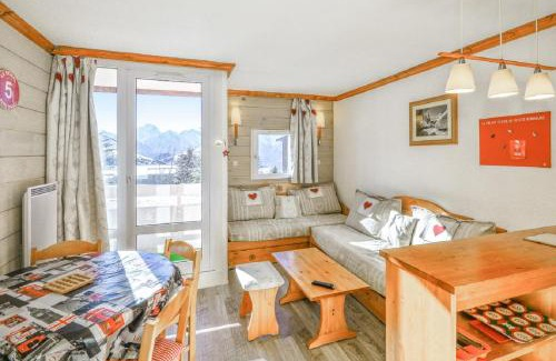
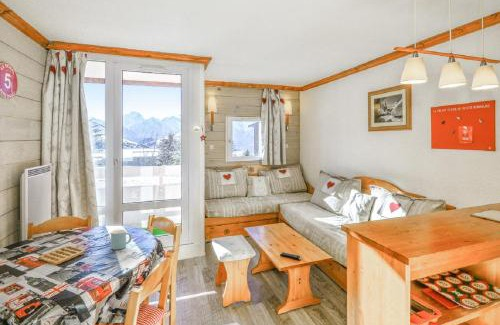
+ mug [110,229,133,251]
